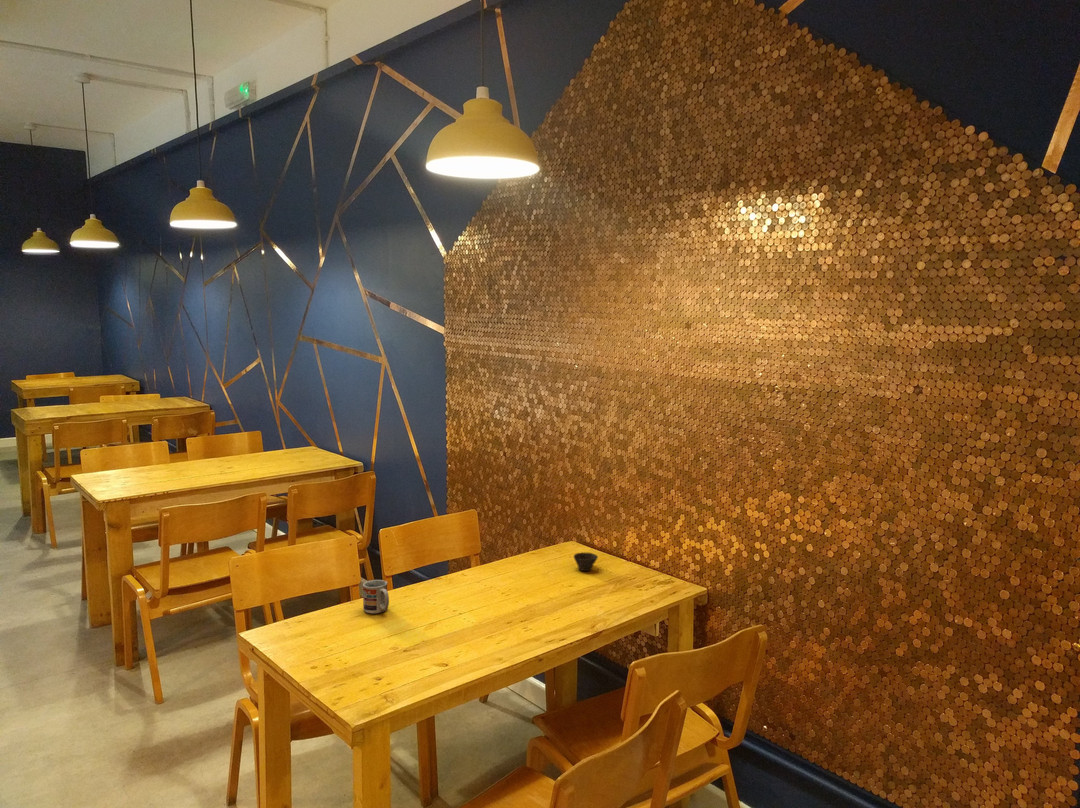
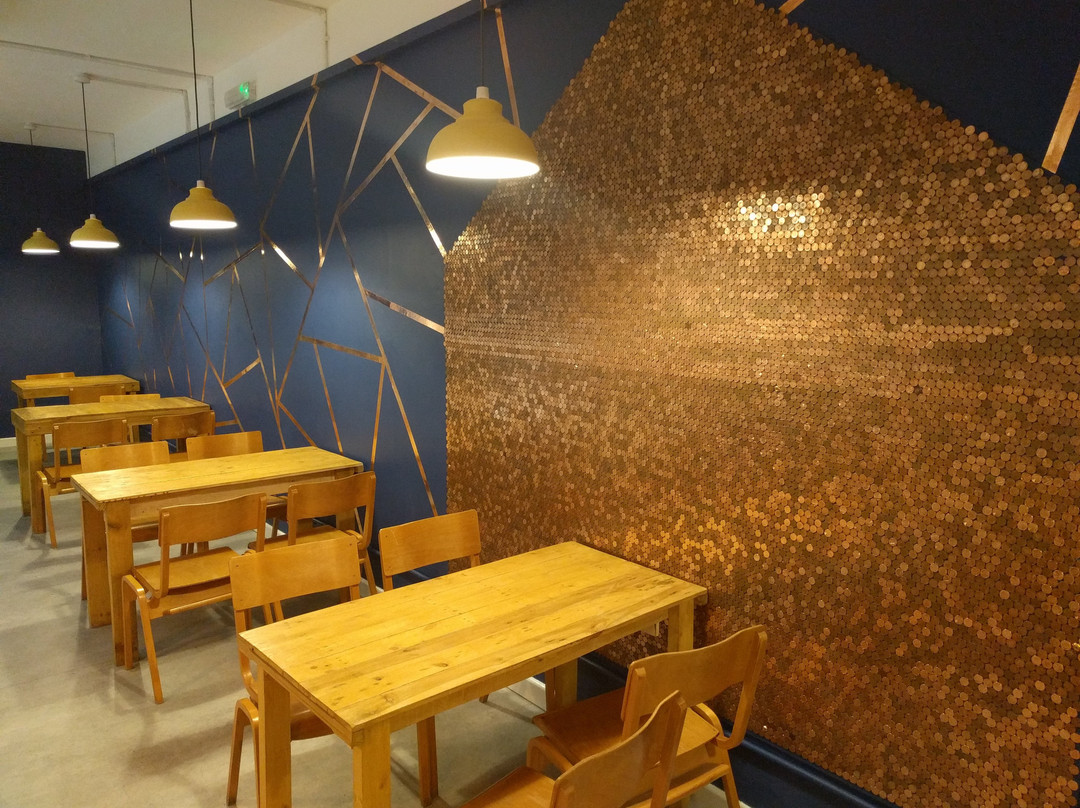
- cup [573,551,599,572]
- cup [362,579,390,615]
